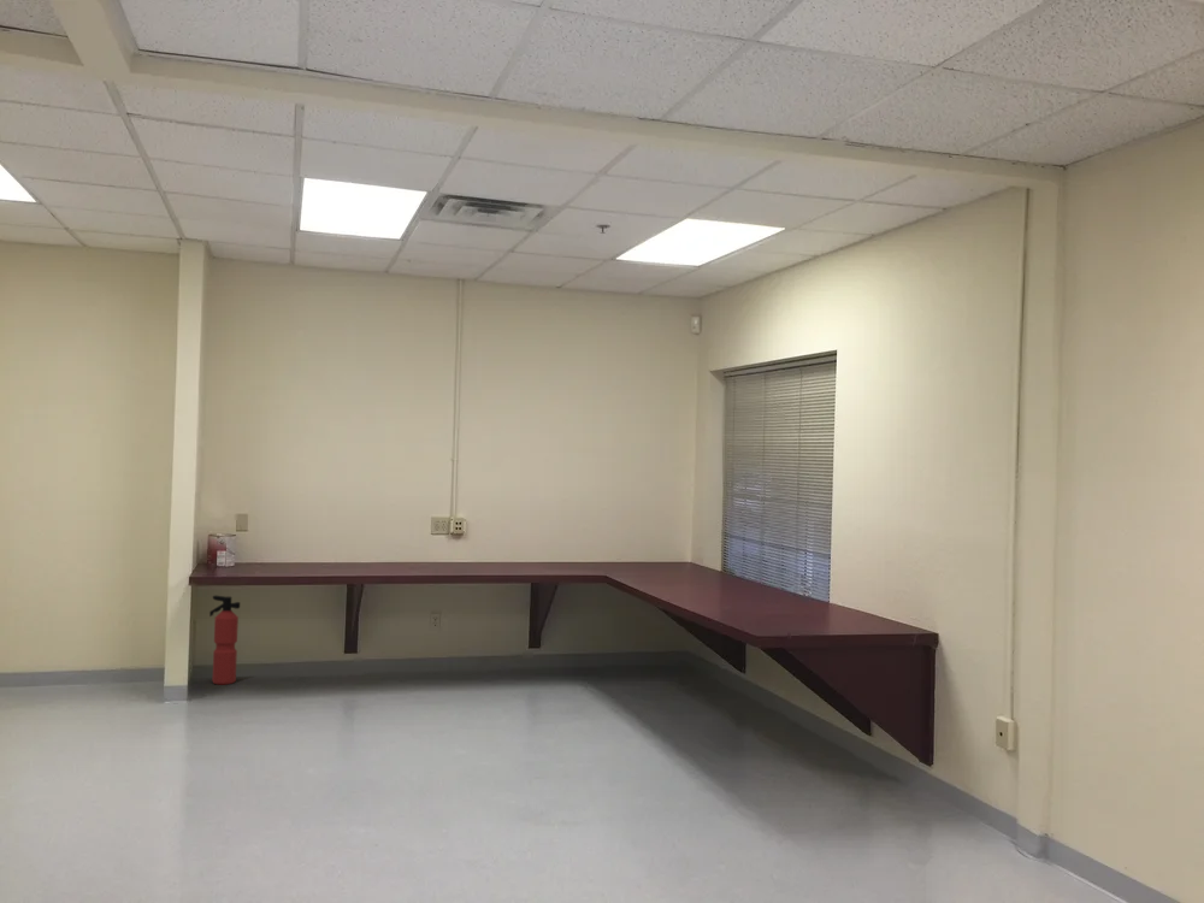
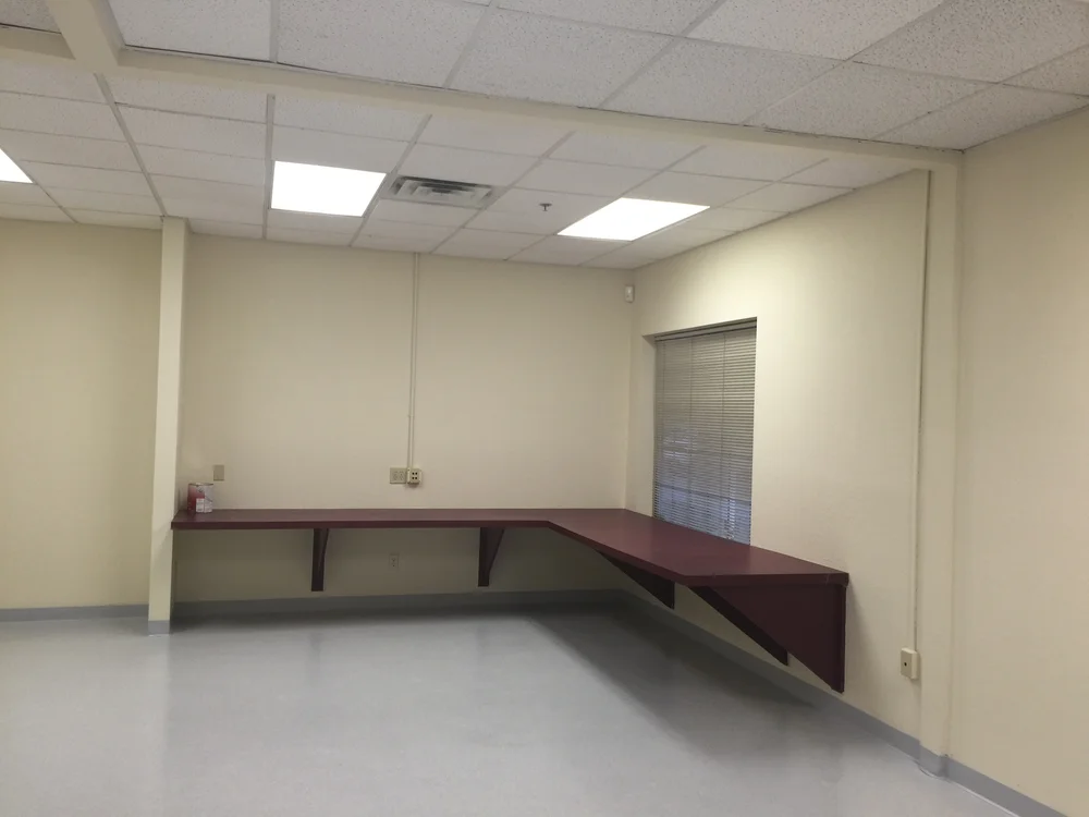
- fire extinguisher [208,595,241,685]
